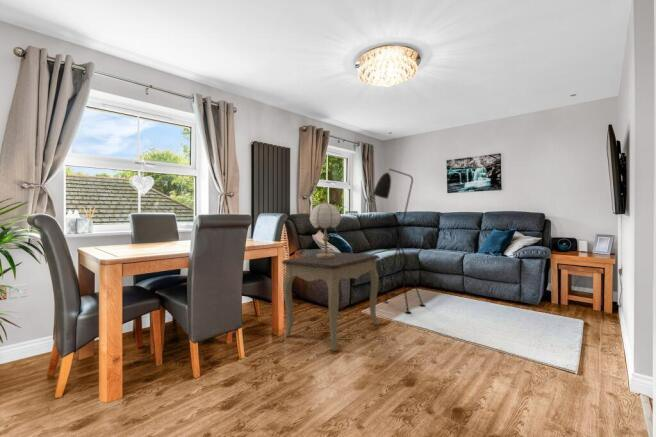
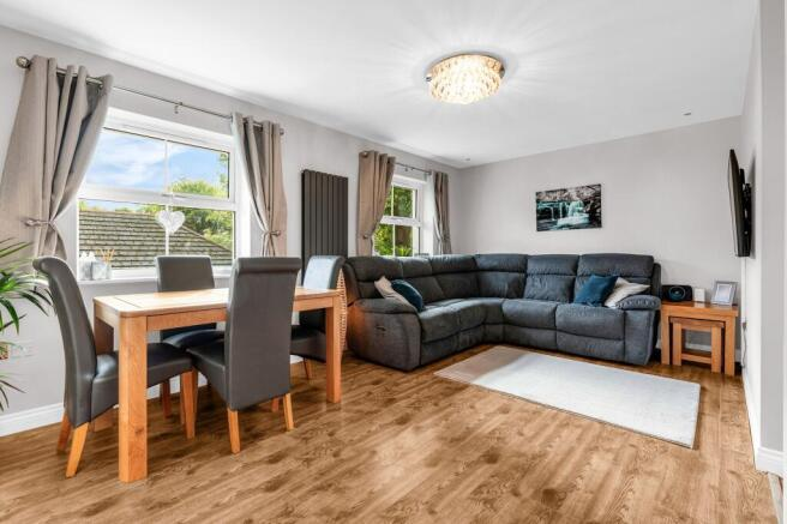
- table lamp [308,199,342,258]
- side table [281,251,380,352]
- floor lamp [372,167,426,314]
